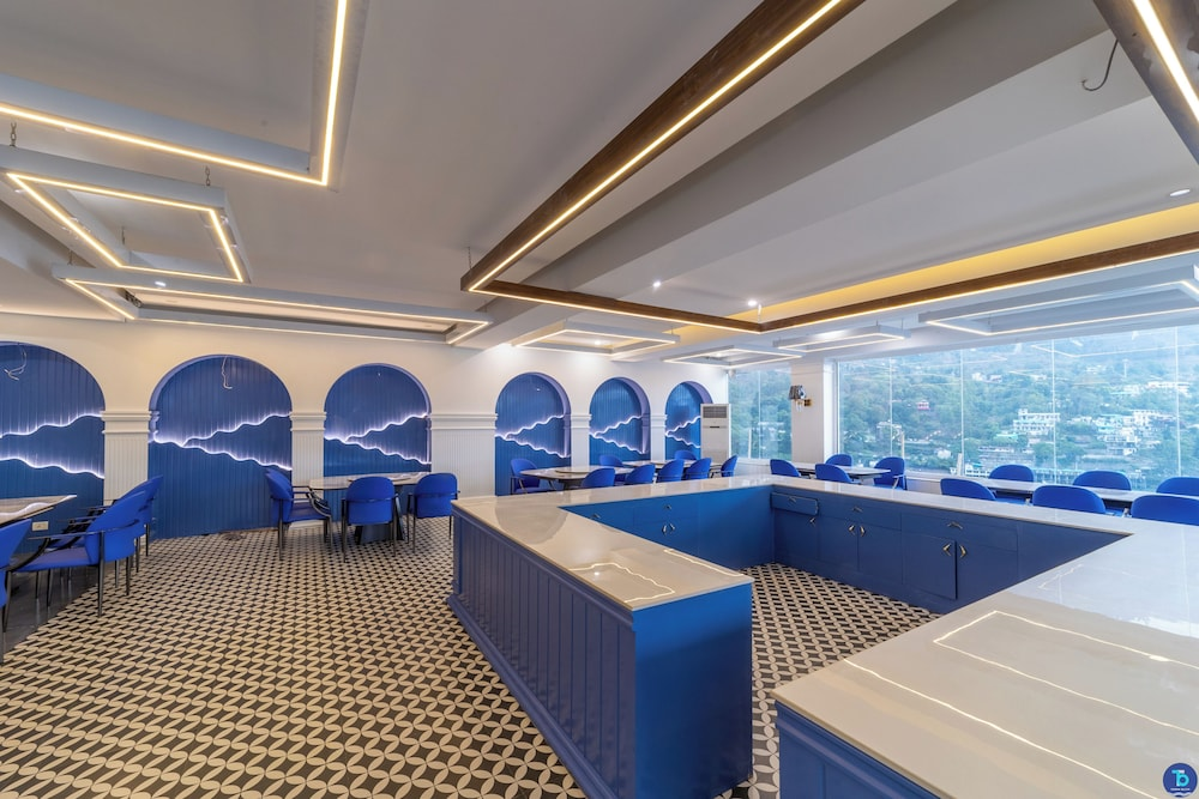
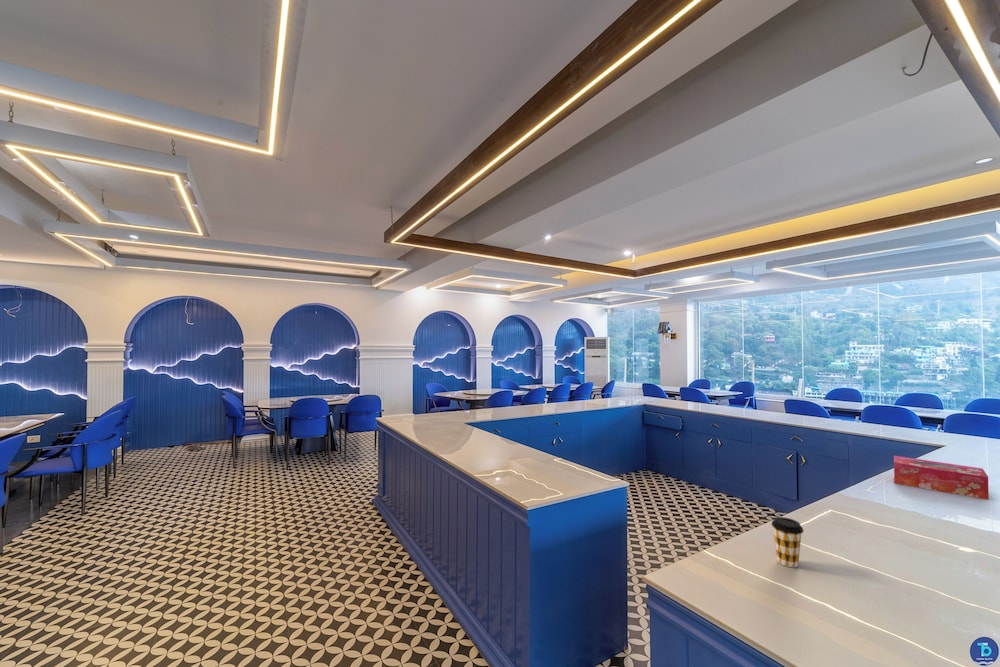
+ tissue box [893,455,990,501]
+ coffee cup [771,516,804,568]
